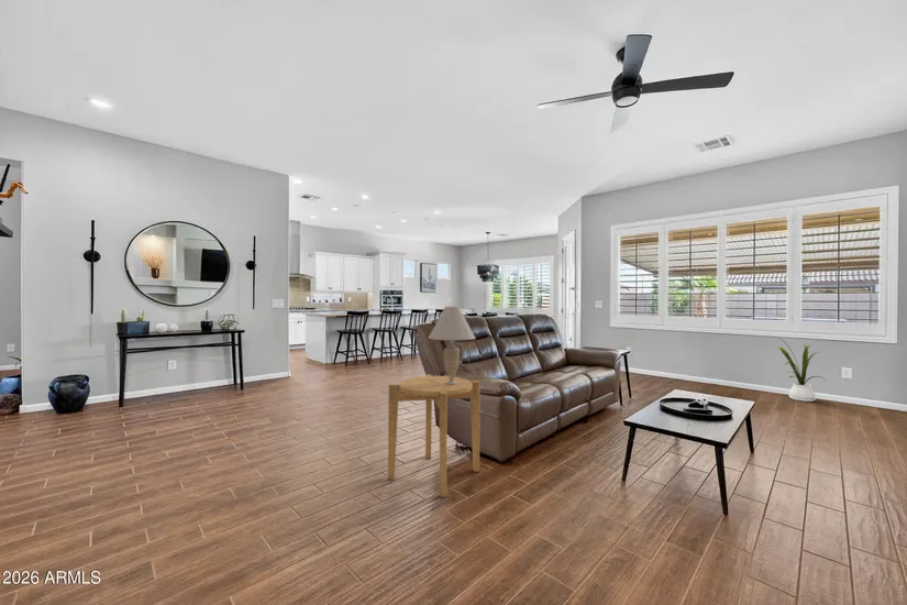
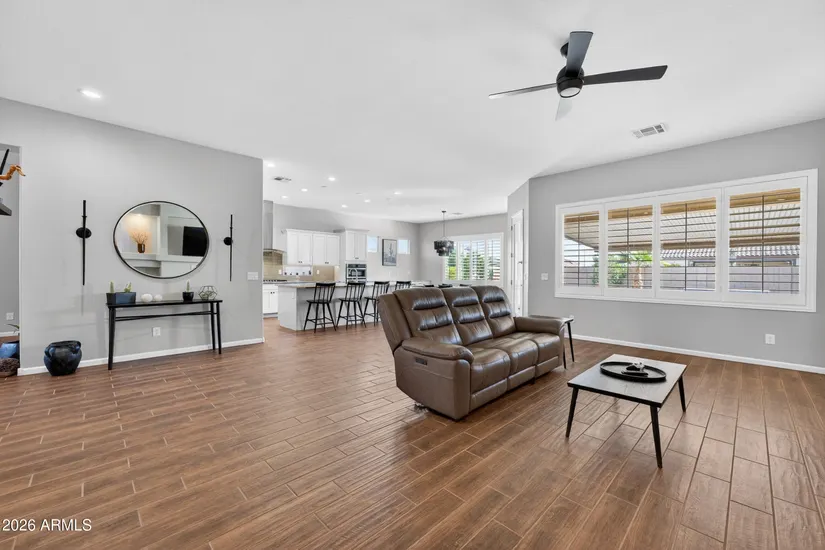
- side table [387,373,482,498]
- table lamp [428,306,477,385]
- house plant [773,336,828,403]
